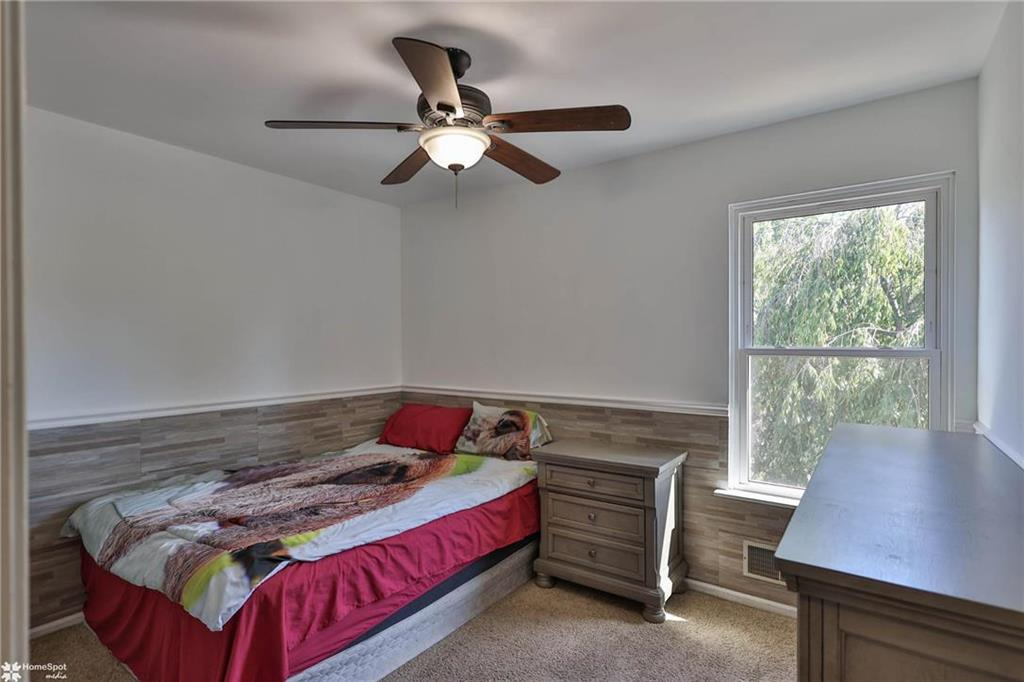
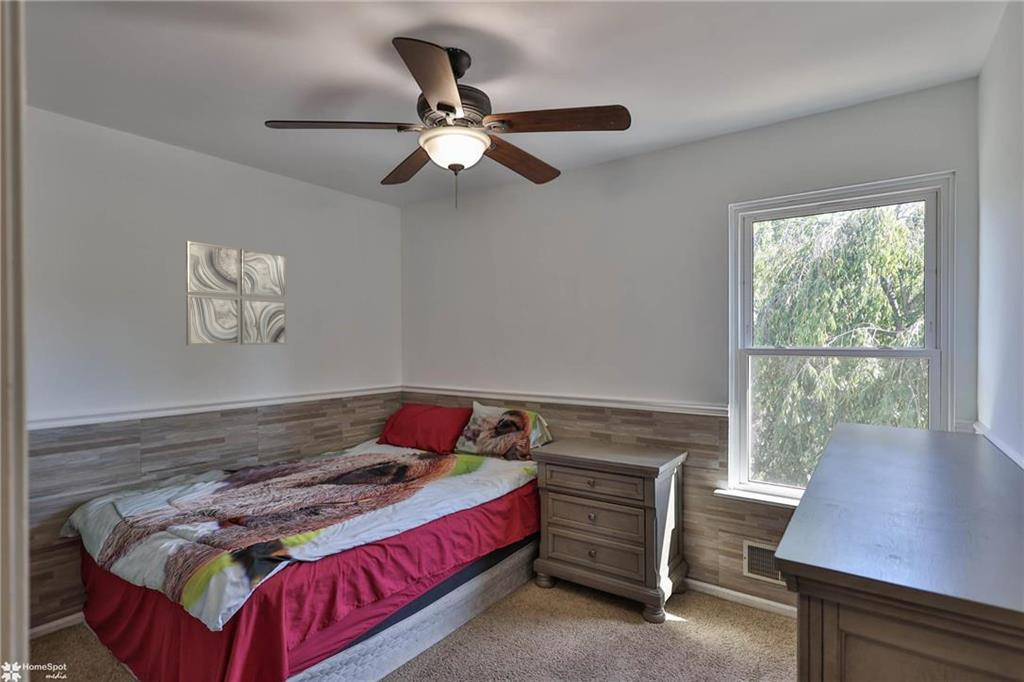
+ wall art [185,240,288,347]
